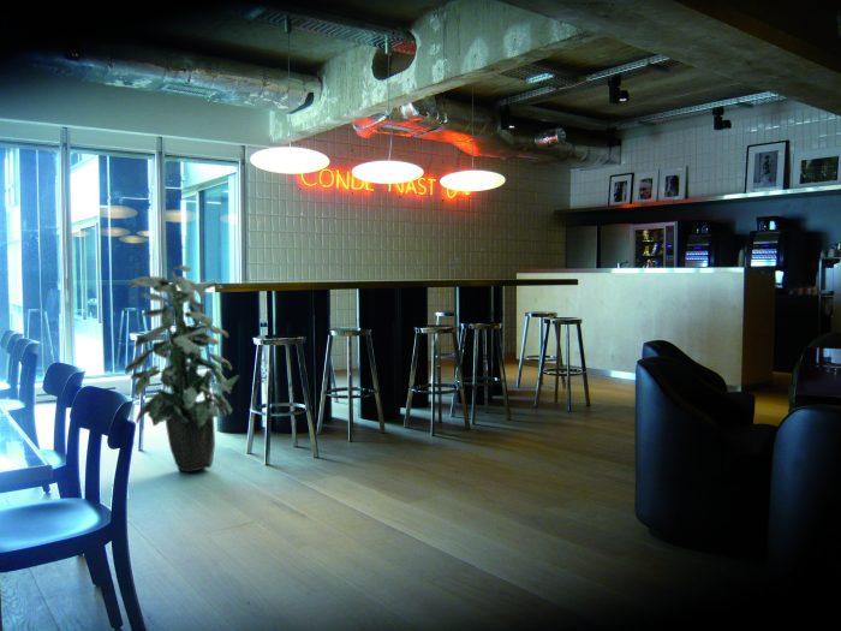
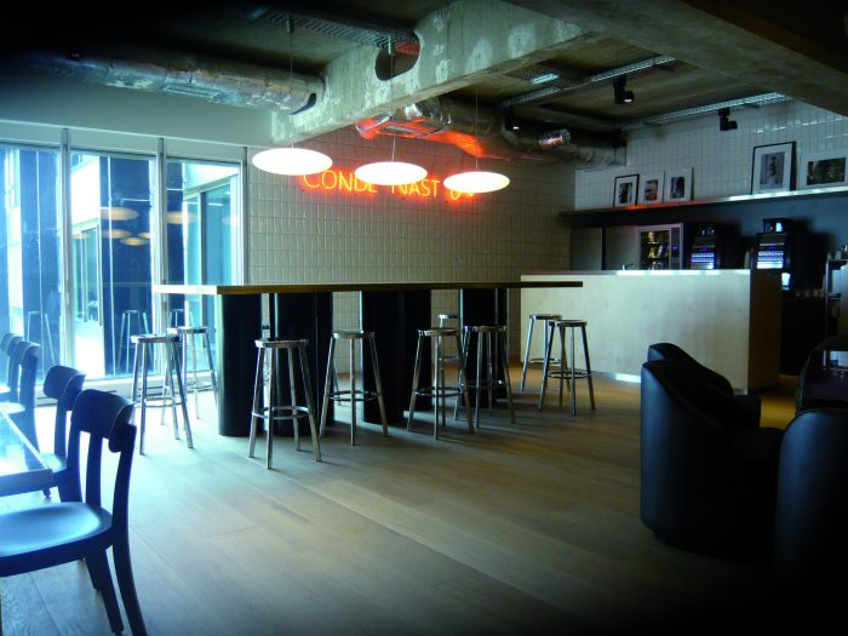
- indoor plant [124,264,241,474]
